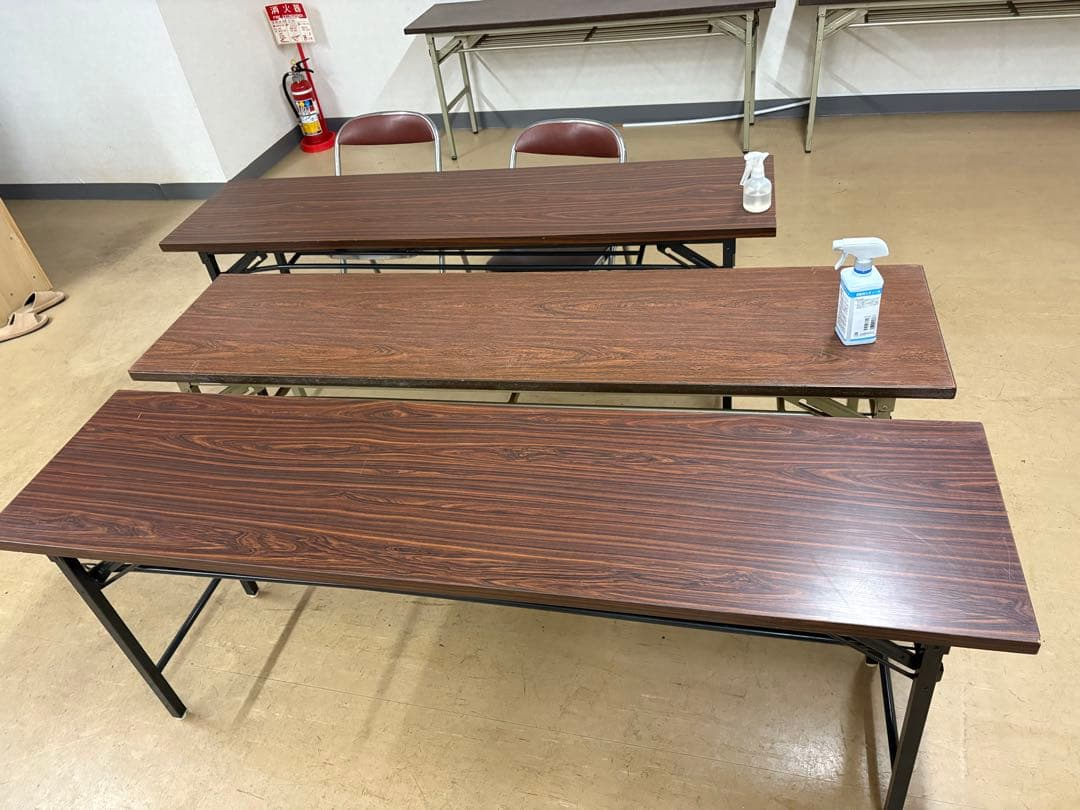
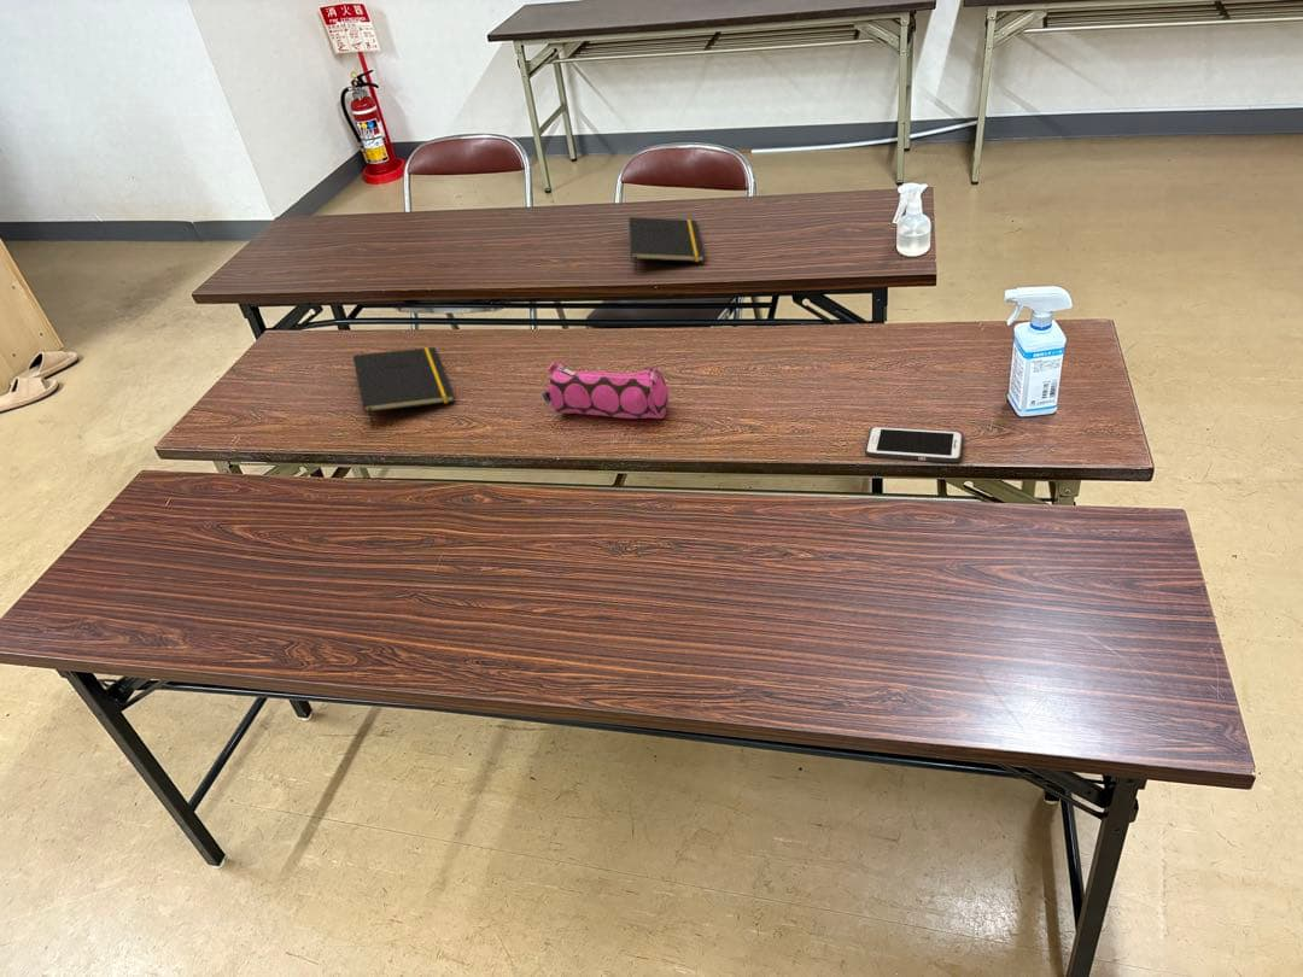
+ cell phone [864,426,964,463]
+ pencil case [542,361,671,420]
+ notepad [352,346,456,429]
+ notepad [627,216,706,274]
